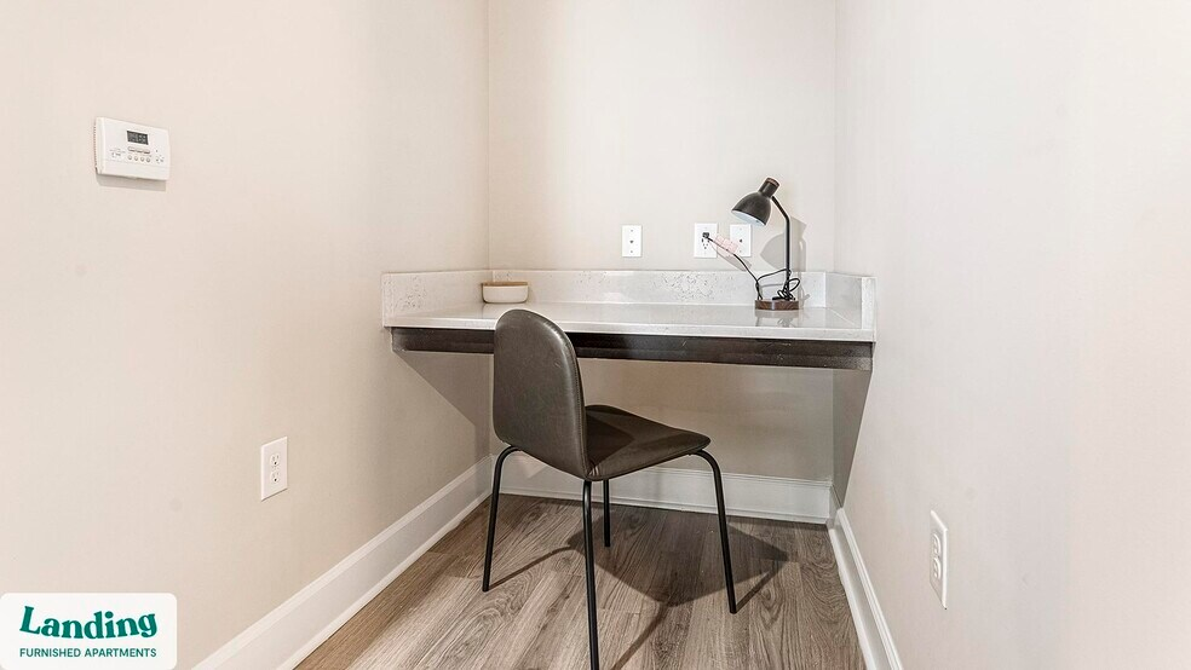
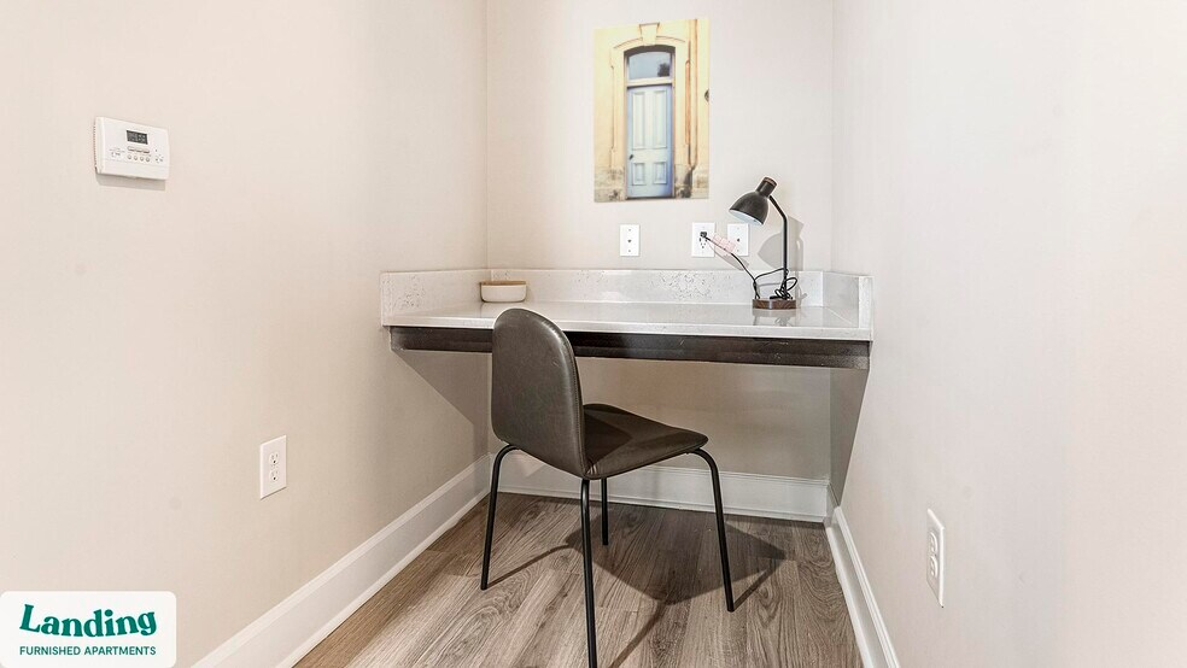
+ wall art [592,16,711,204]
